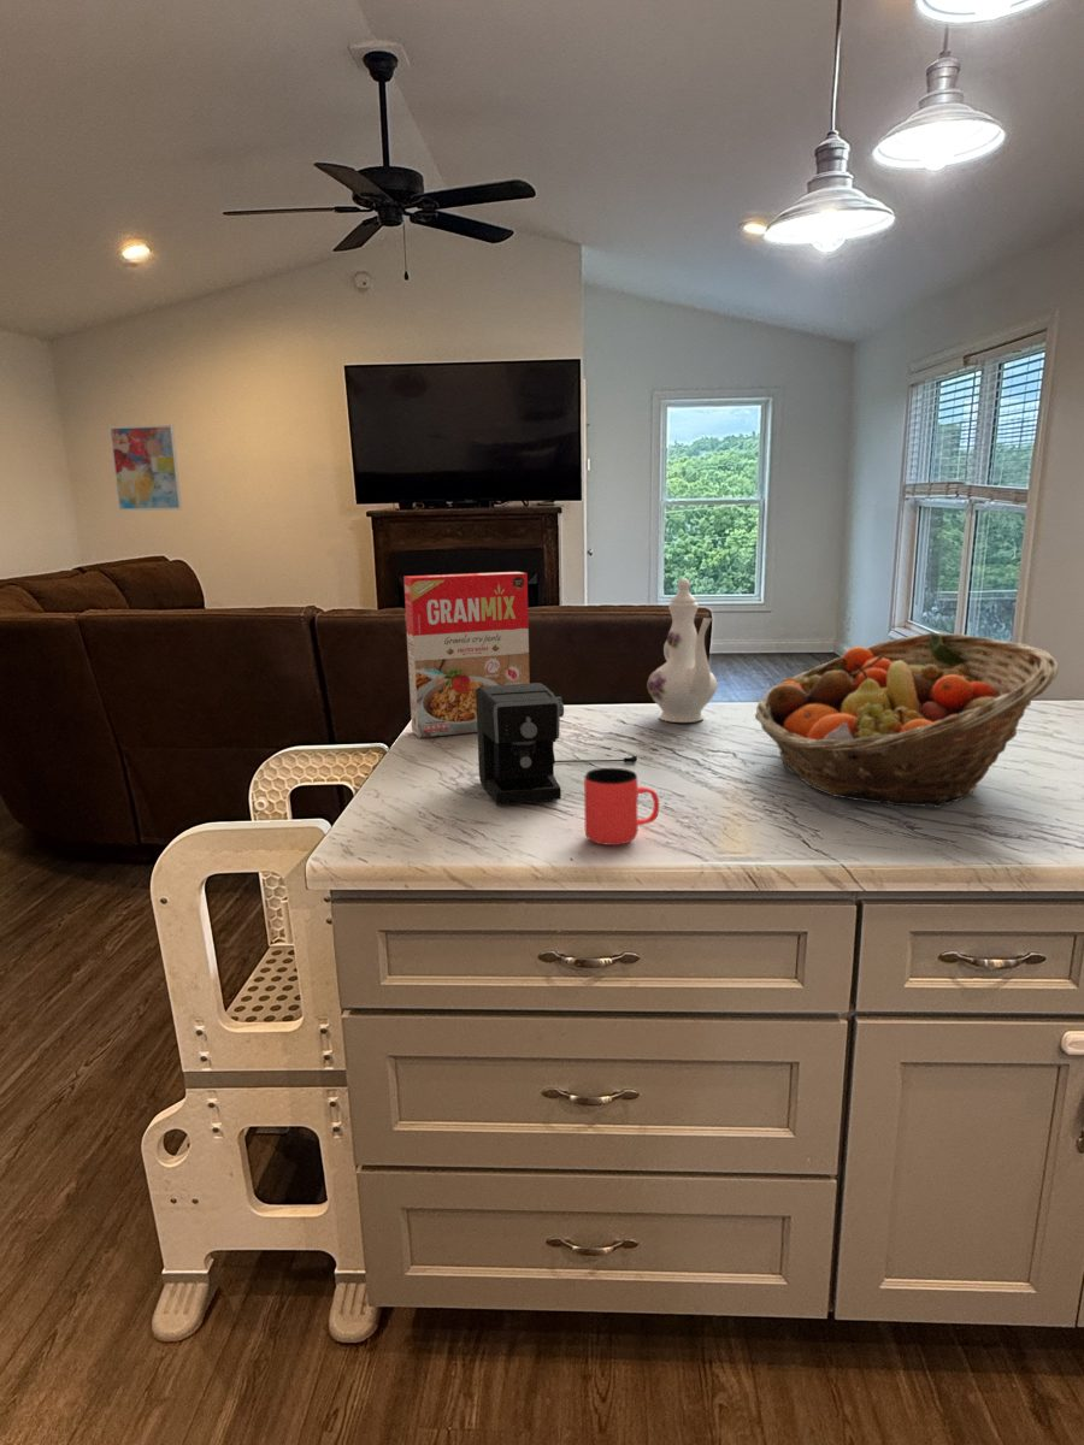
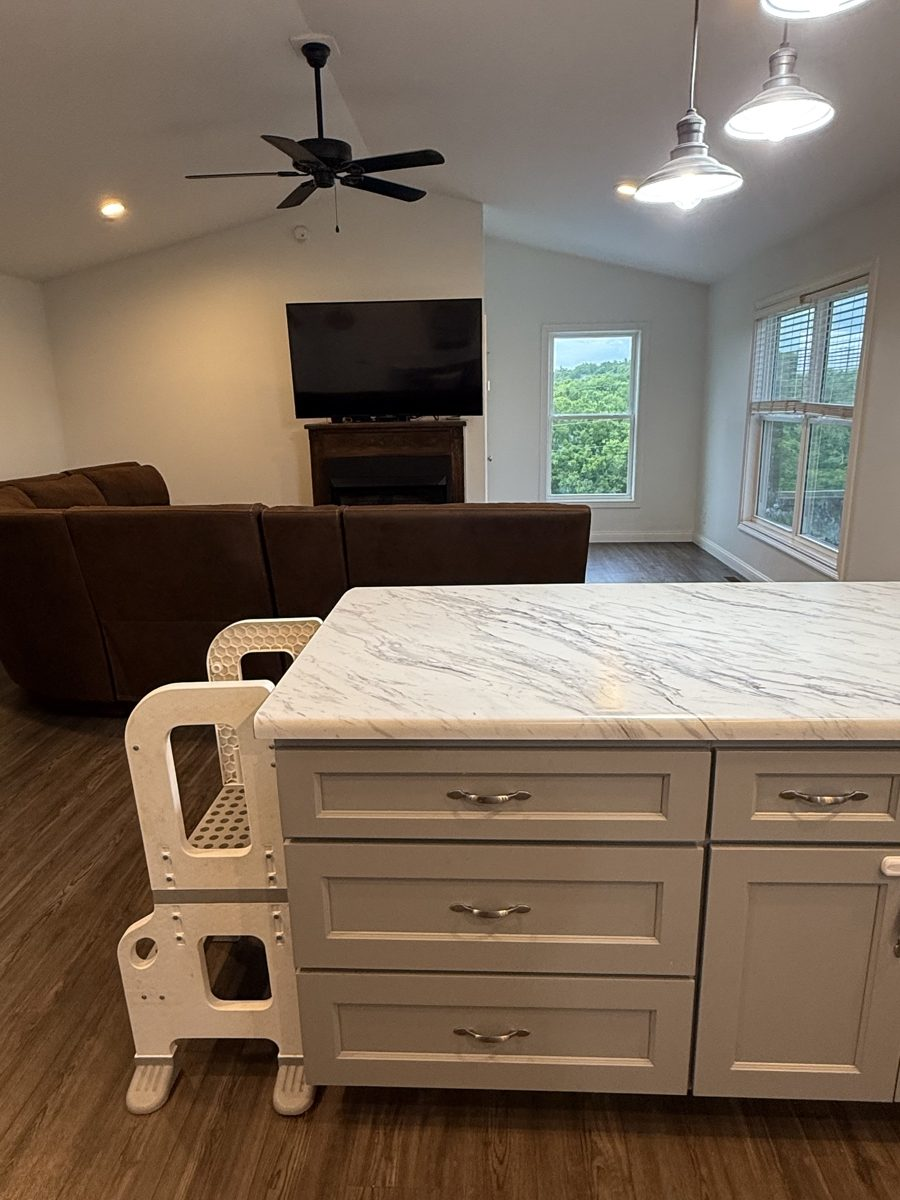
- cereal box [402,571,531,738]
- coffee maker [476,682,638,806]
- wall art [107,424,183,512]
- cup [583,767,660,847]
- chinaware [646,577,718,724]
- fruit basket [754,631,1059,809]
